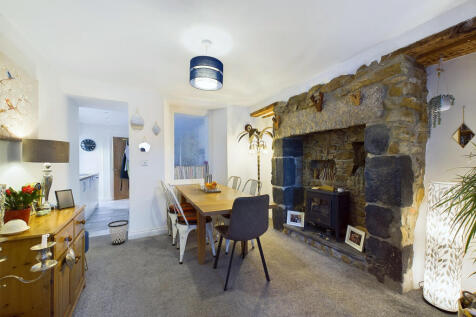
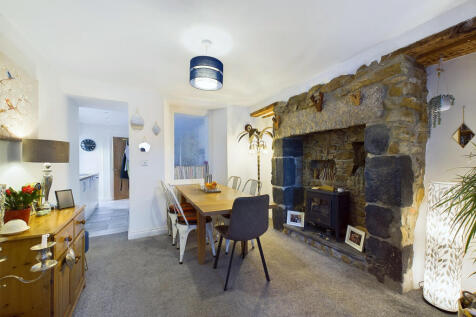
- wastebasket [107,219,130,246]
